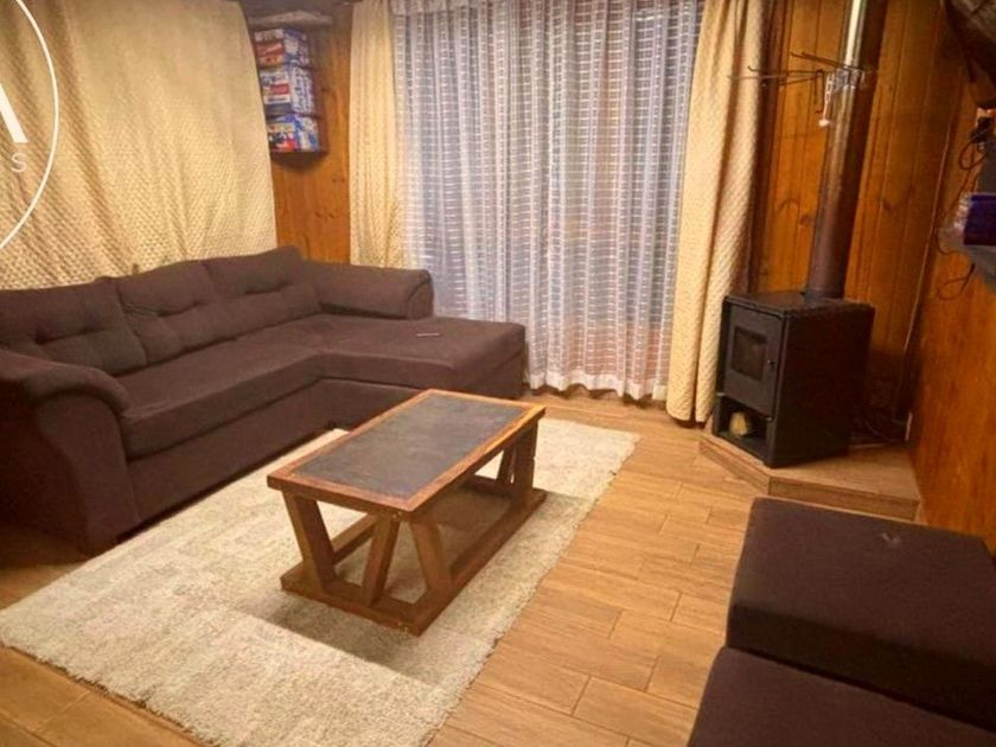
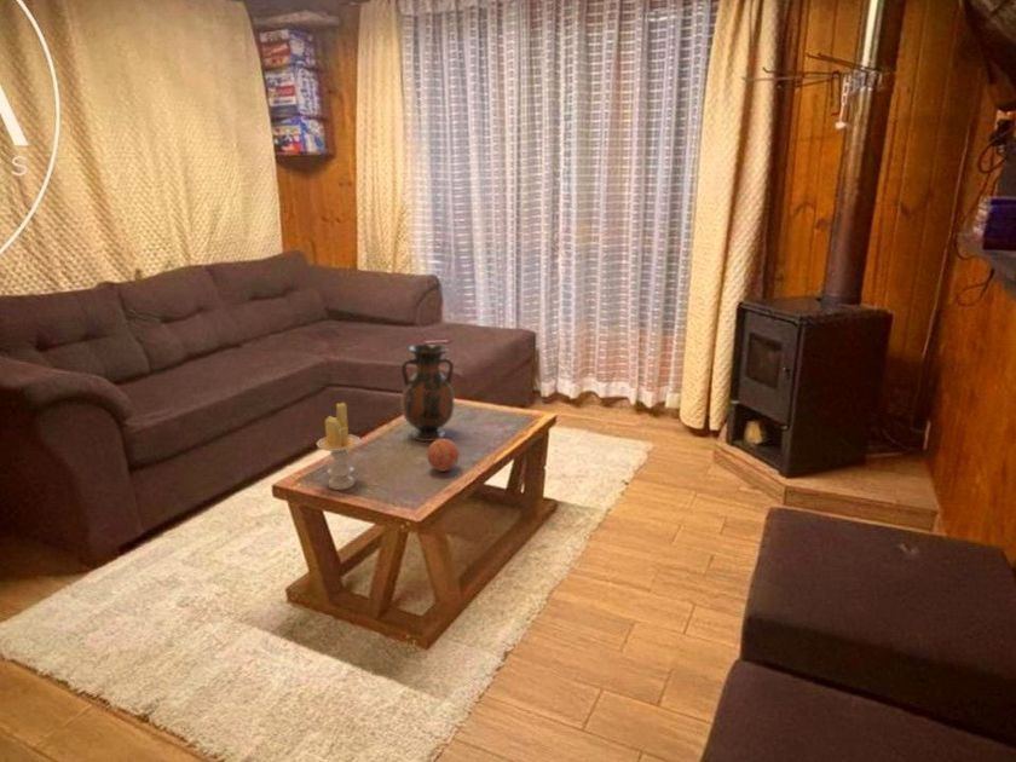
+ vase [400,344,456,443]
+ decorative ball [426,438,461,472]
+ candle [316,402,363,491]
